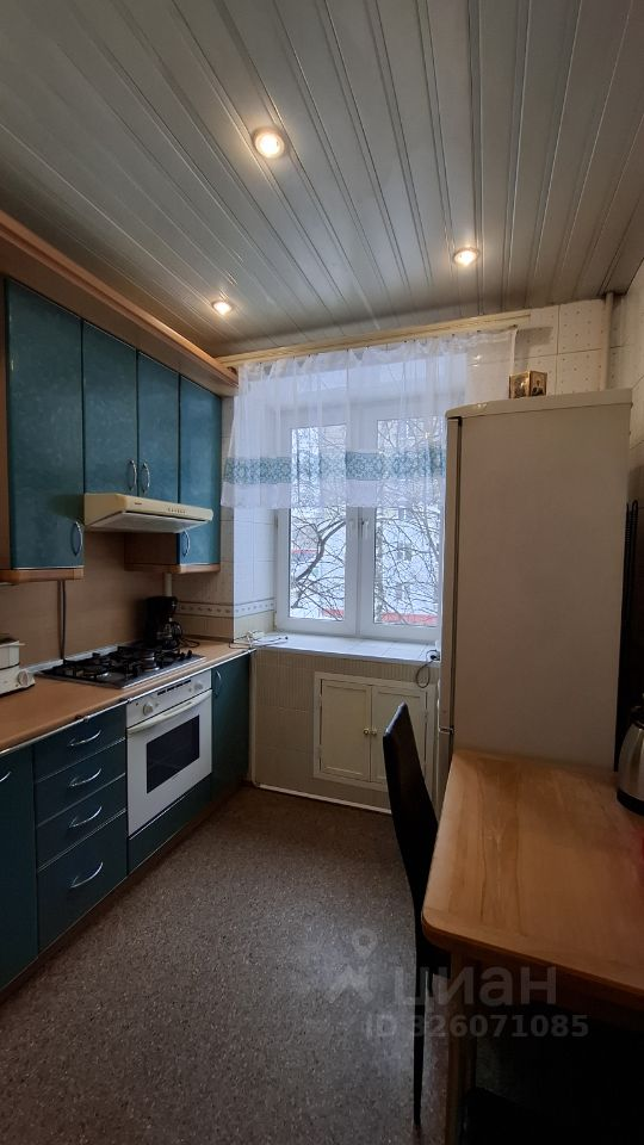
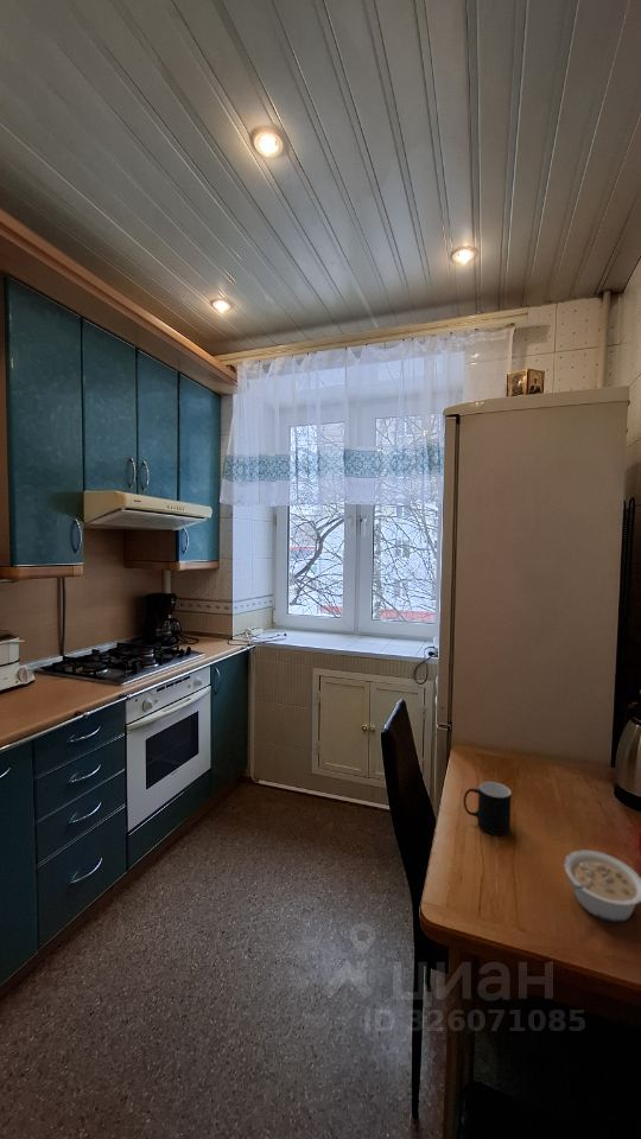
+ cup [462,781,513,836]
+ legume [563,850,641,923]
